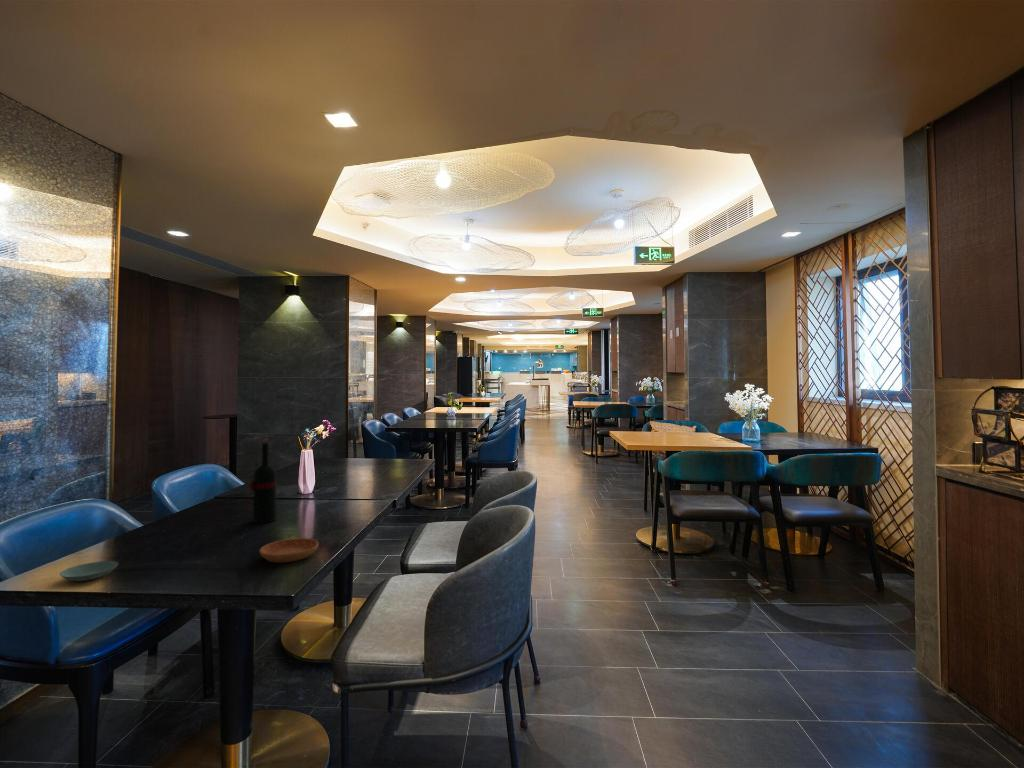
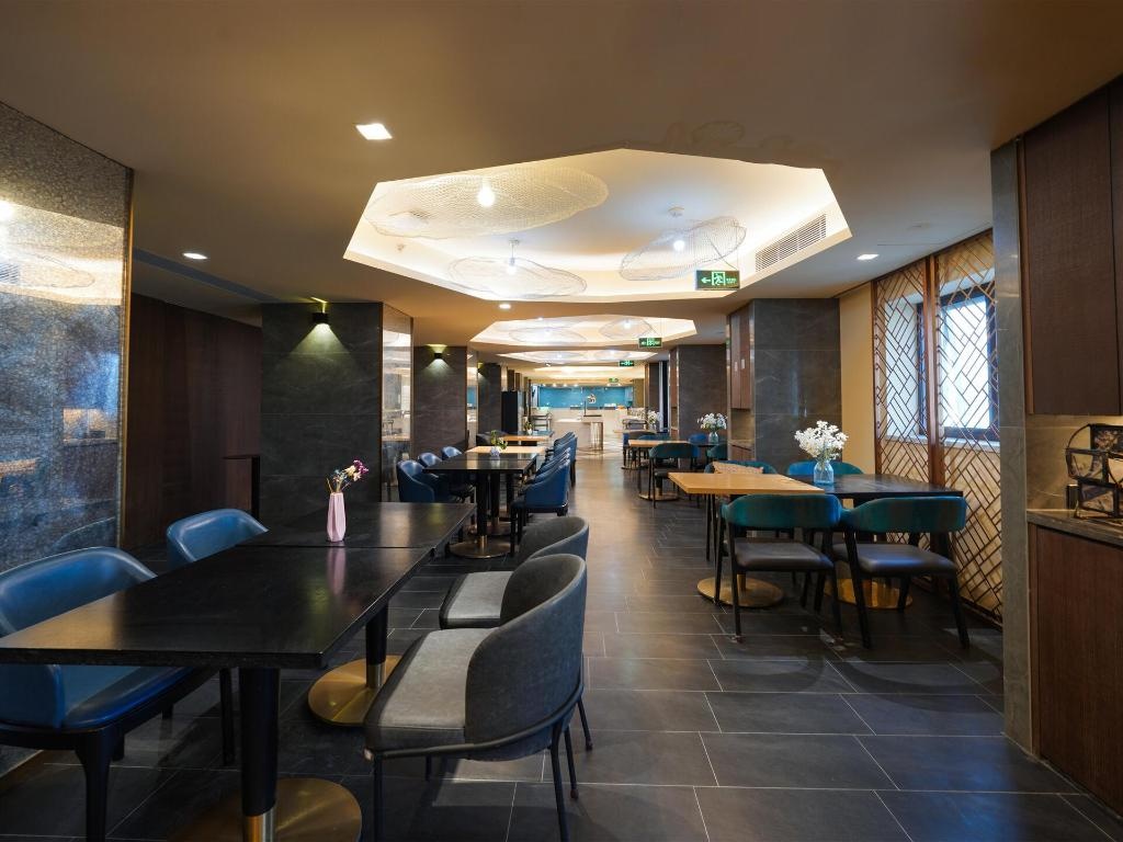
- saucer [258,537,320,564]
- saucer [58,560,119,582]
- wine bottle [245,439,277,524]
